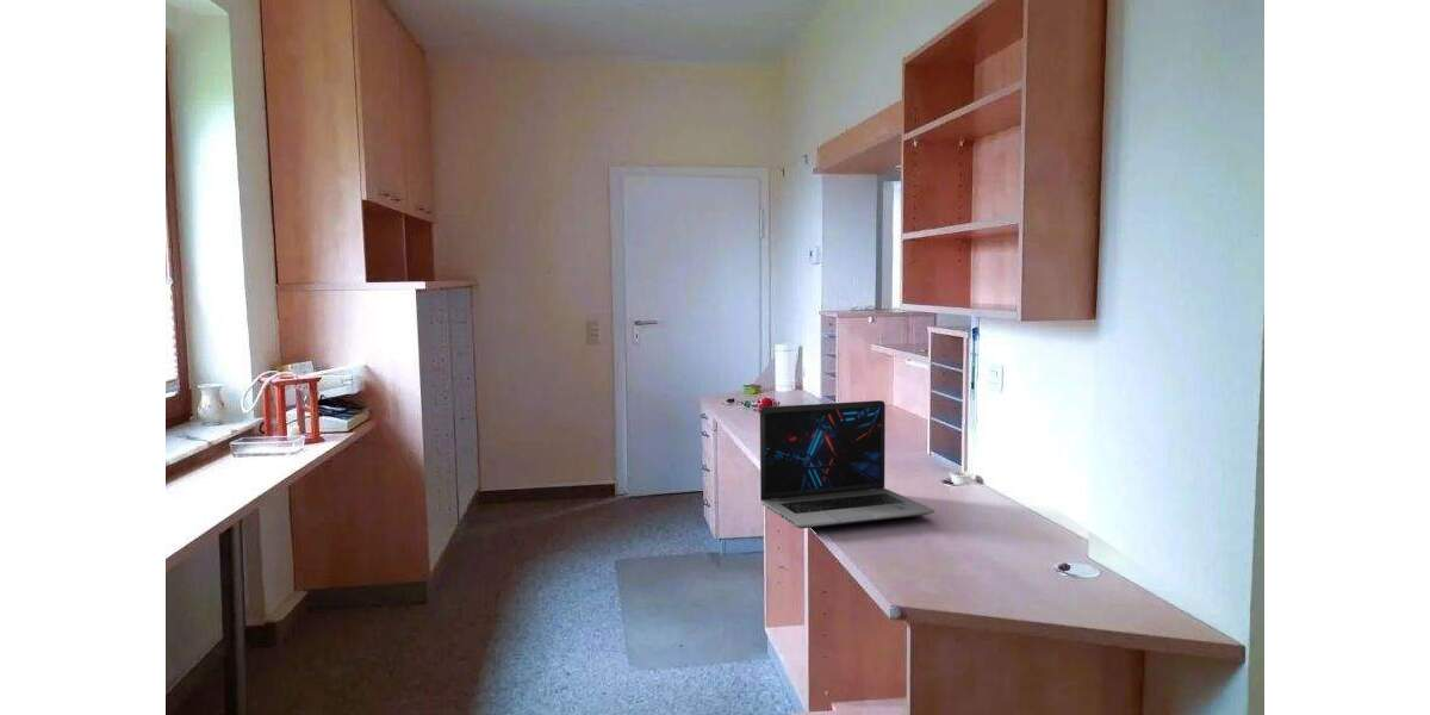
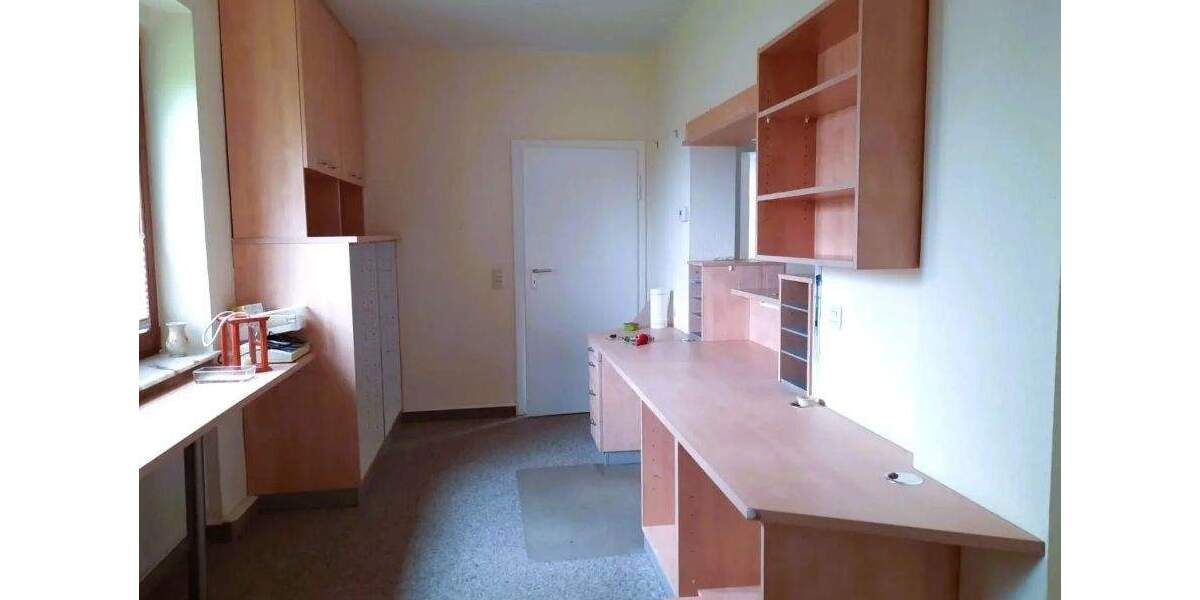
- laptop [759,399,935,529]
